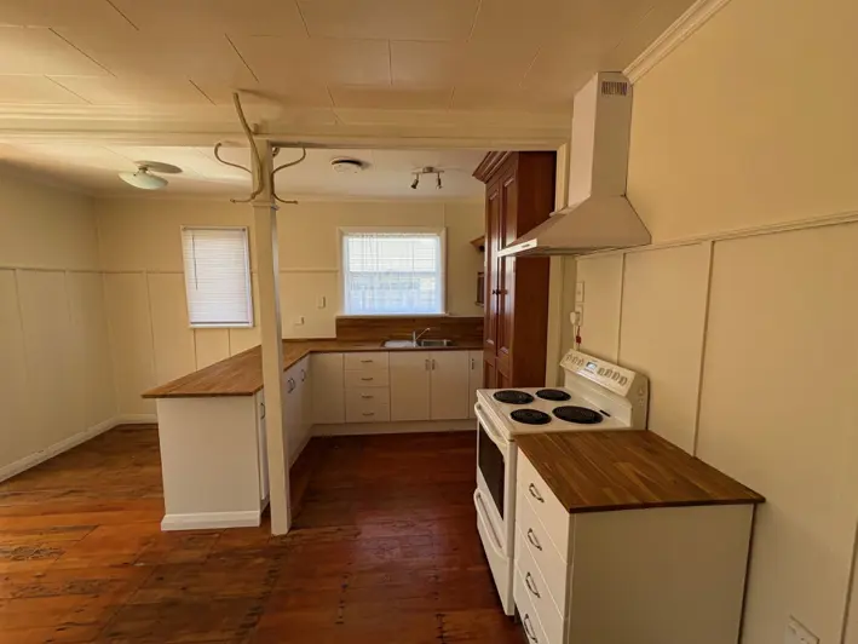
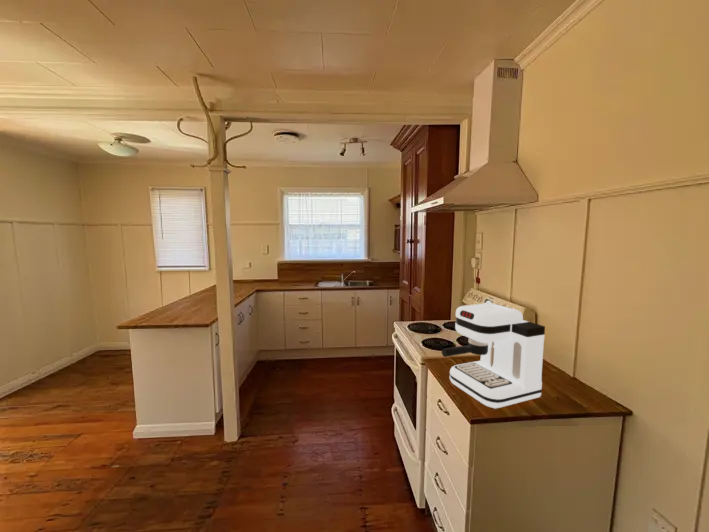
+ coffee maker [441,302,546,410]
